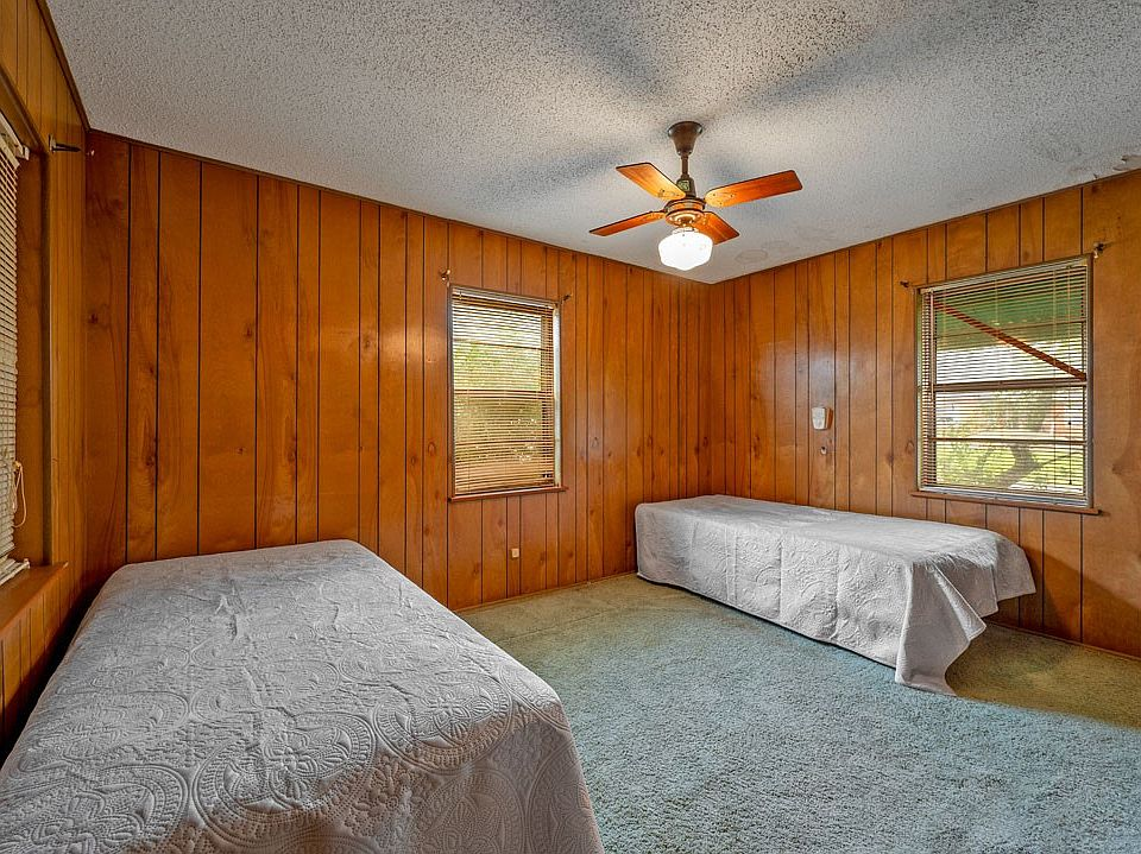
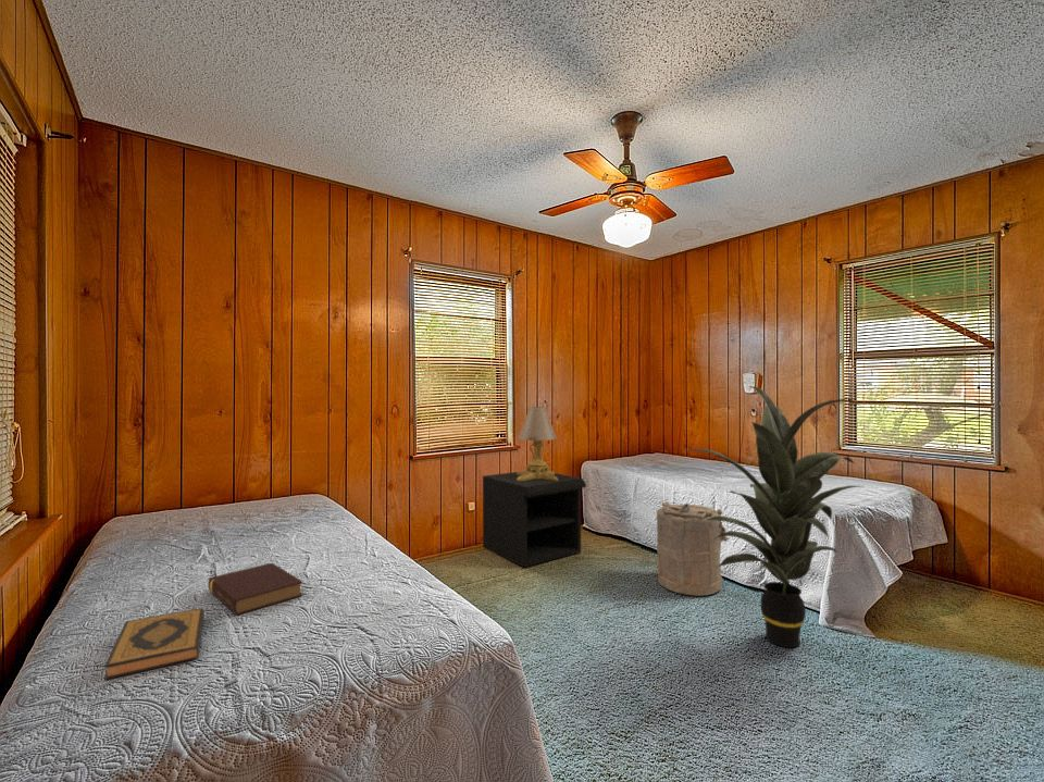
+ book [207,562,303,617]
+ hardback book [103,607,206,681]
+ indoor plant [686,385,865,648]
+ laundry hamper [656,500,730,597]
+ nightstand [482,471,587,568]
+ lamp [517,406,558,481]
